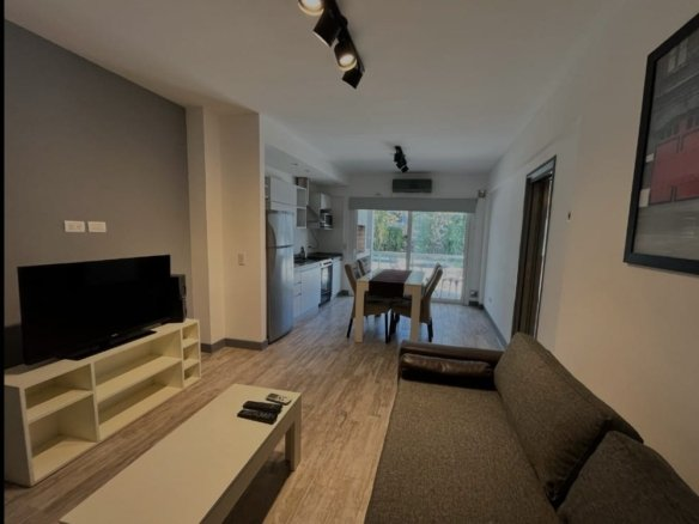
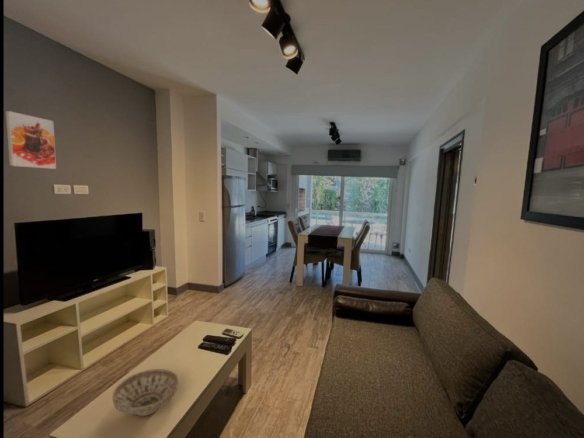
+ decorative bowl [112,368,179,417]
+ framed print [4,110,57,170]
